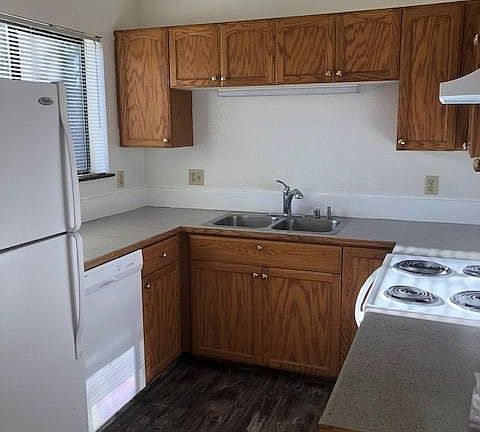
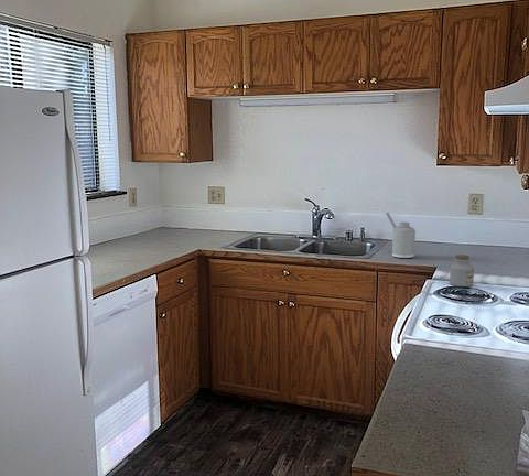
+ soap dispenser [385,212,417,259]
+ jar [449,253,475,288]
